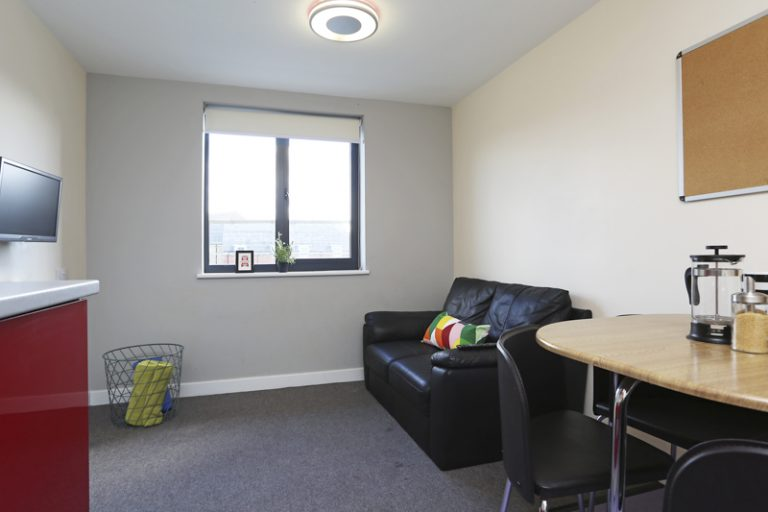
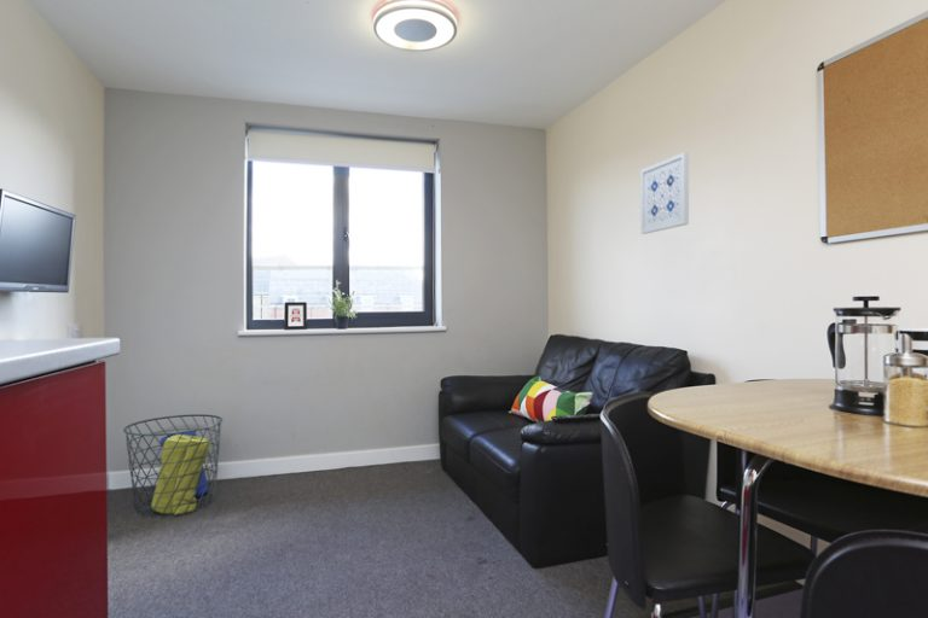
+ wall art [639,151,690,235]
